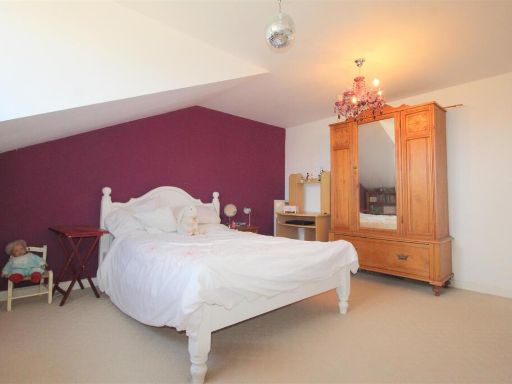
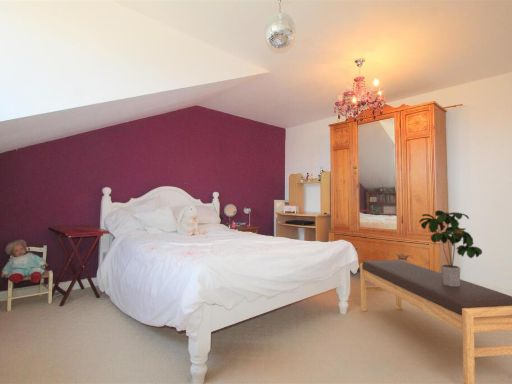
+ bench [359,259,512,384]
+ potted plant [418,209,483,286]
